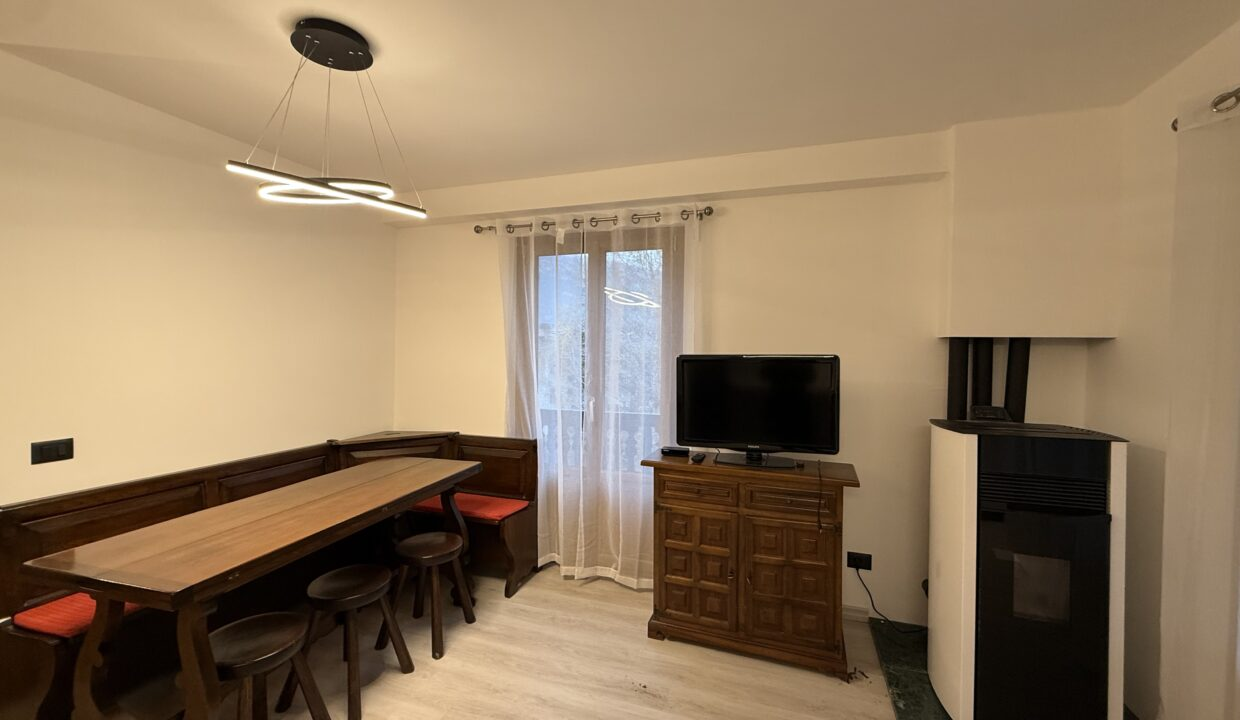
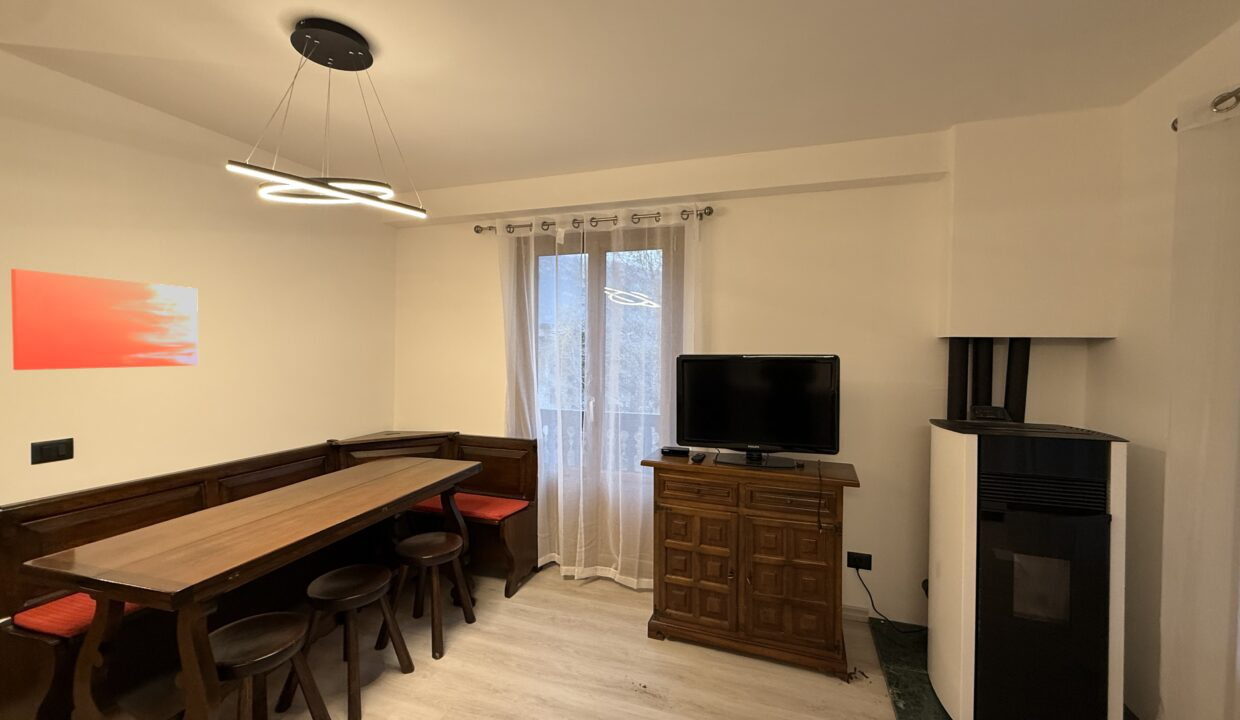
+ wall art [10,268,199,371]
